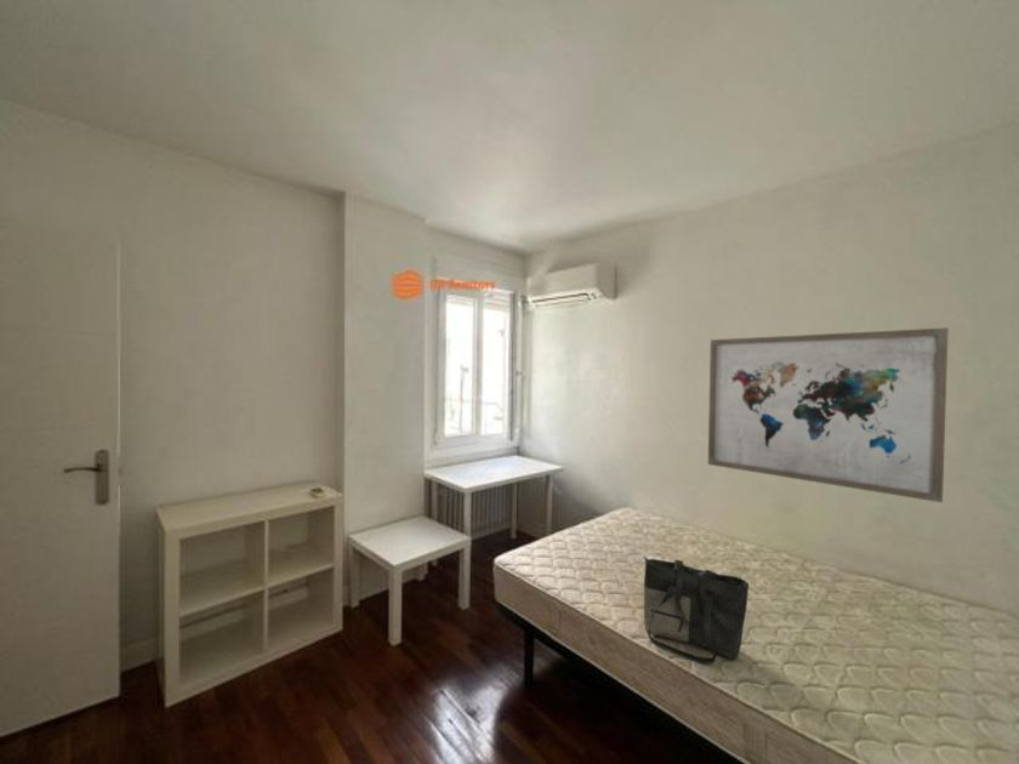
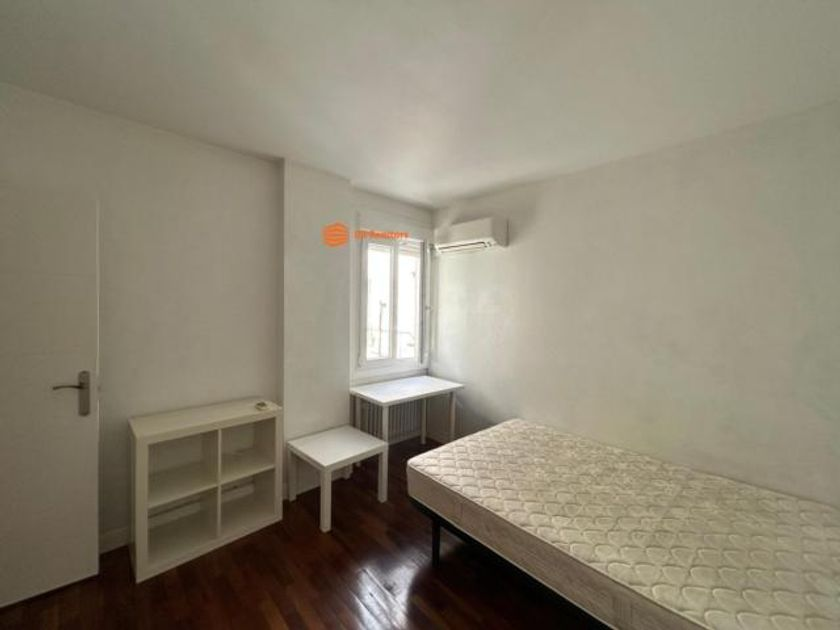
- wall art [707,326,950,503]
- tote bag [642,555,750,666]
